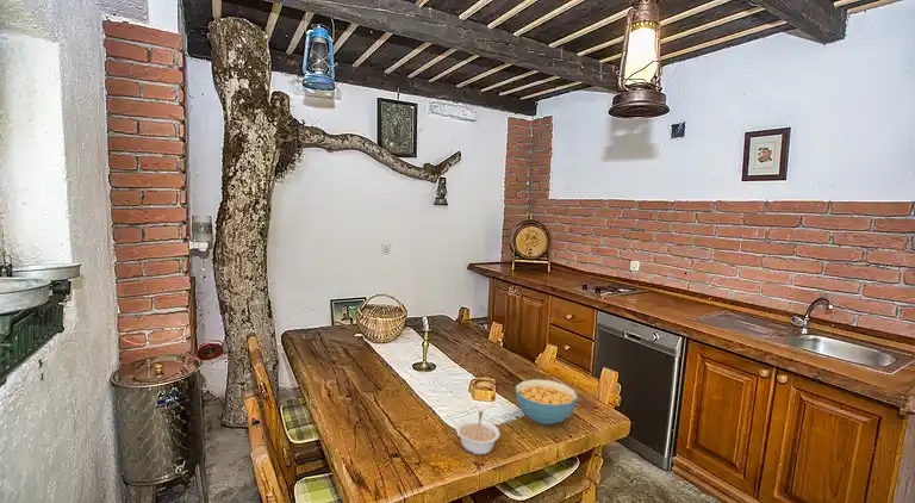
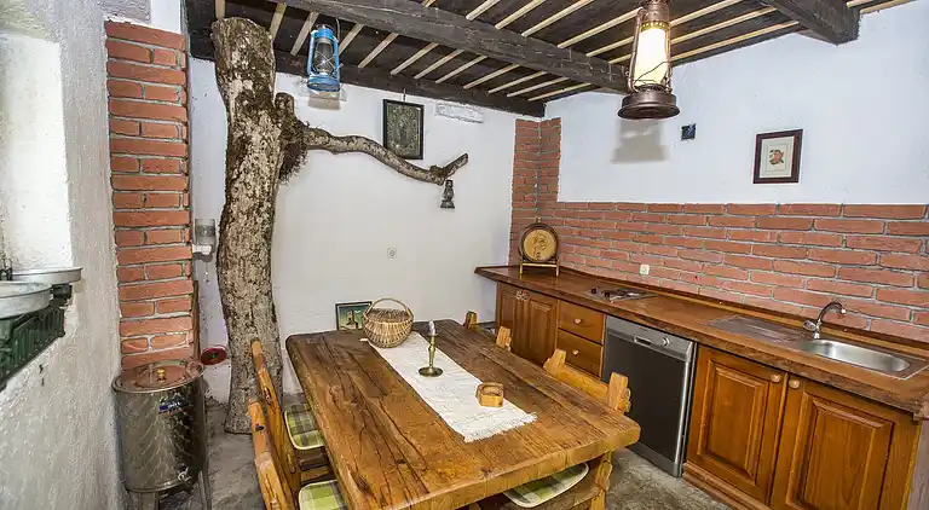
- cereal bowl [515,378,579,426]
- legume [455,410,502,455]
